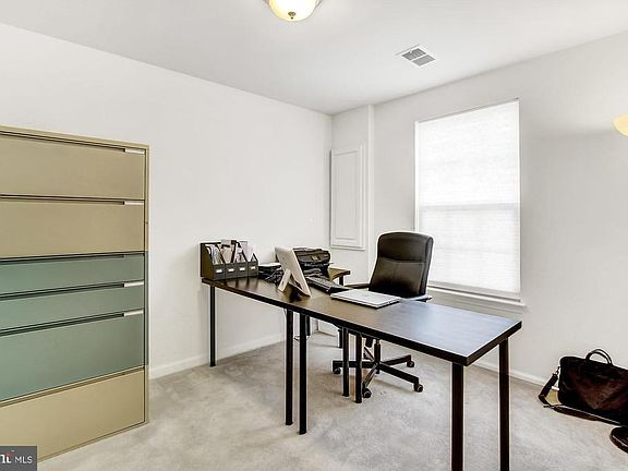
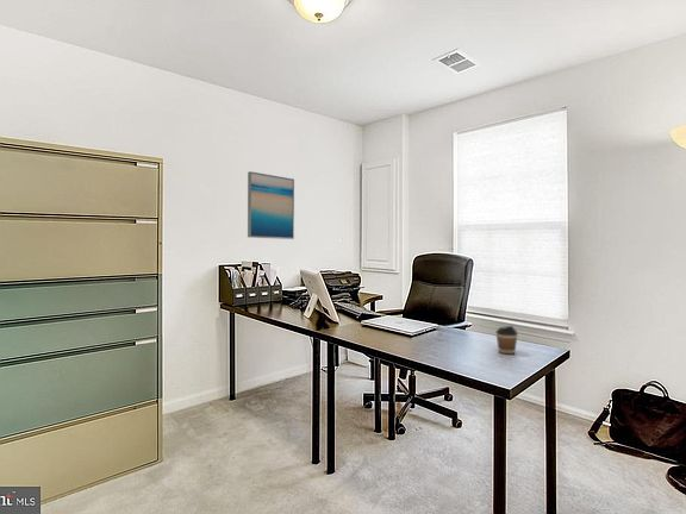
+ coffee cup [494,325,519,355]
+ wall art [247,170,295,240]
